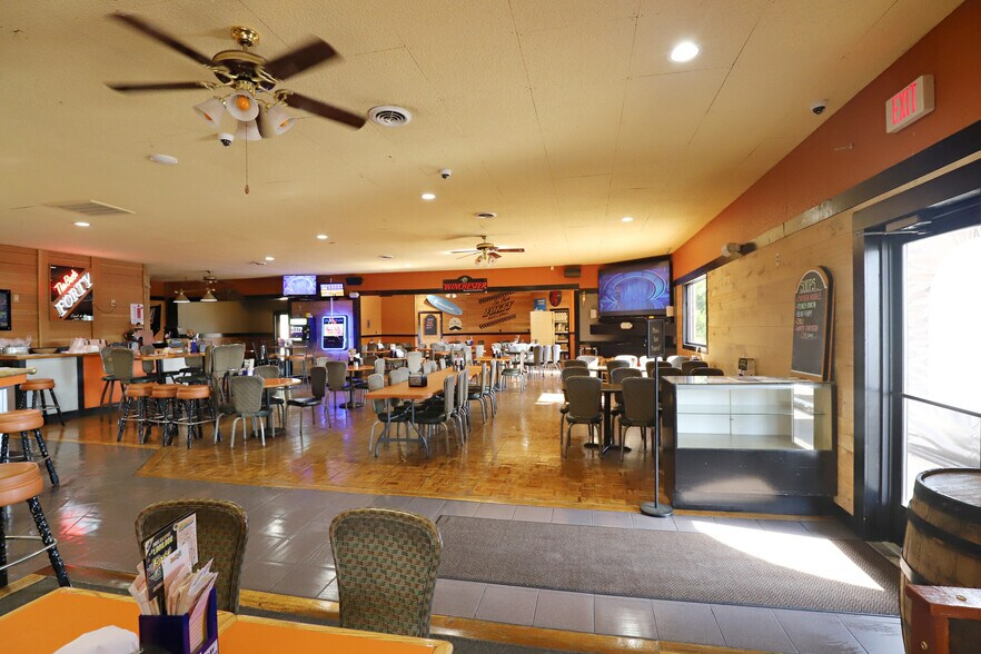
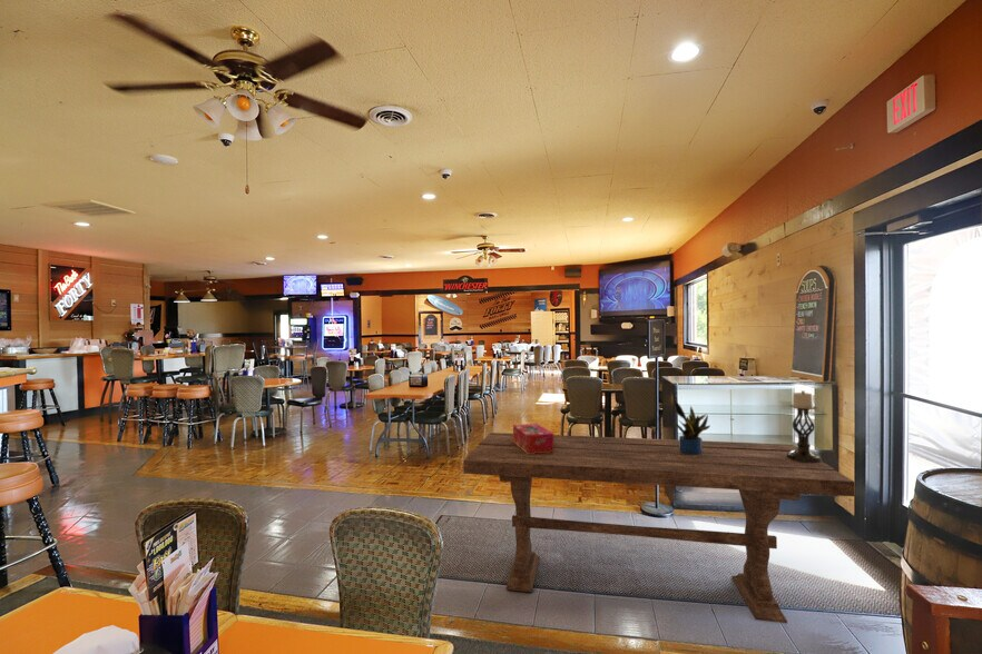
+ dining table [462,432,856,624]
+ tissue box [512,423,554,454]
+ potted plant [672,399,711,455]
+ candle holder [787,390,823,463]
